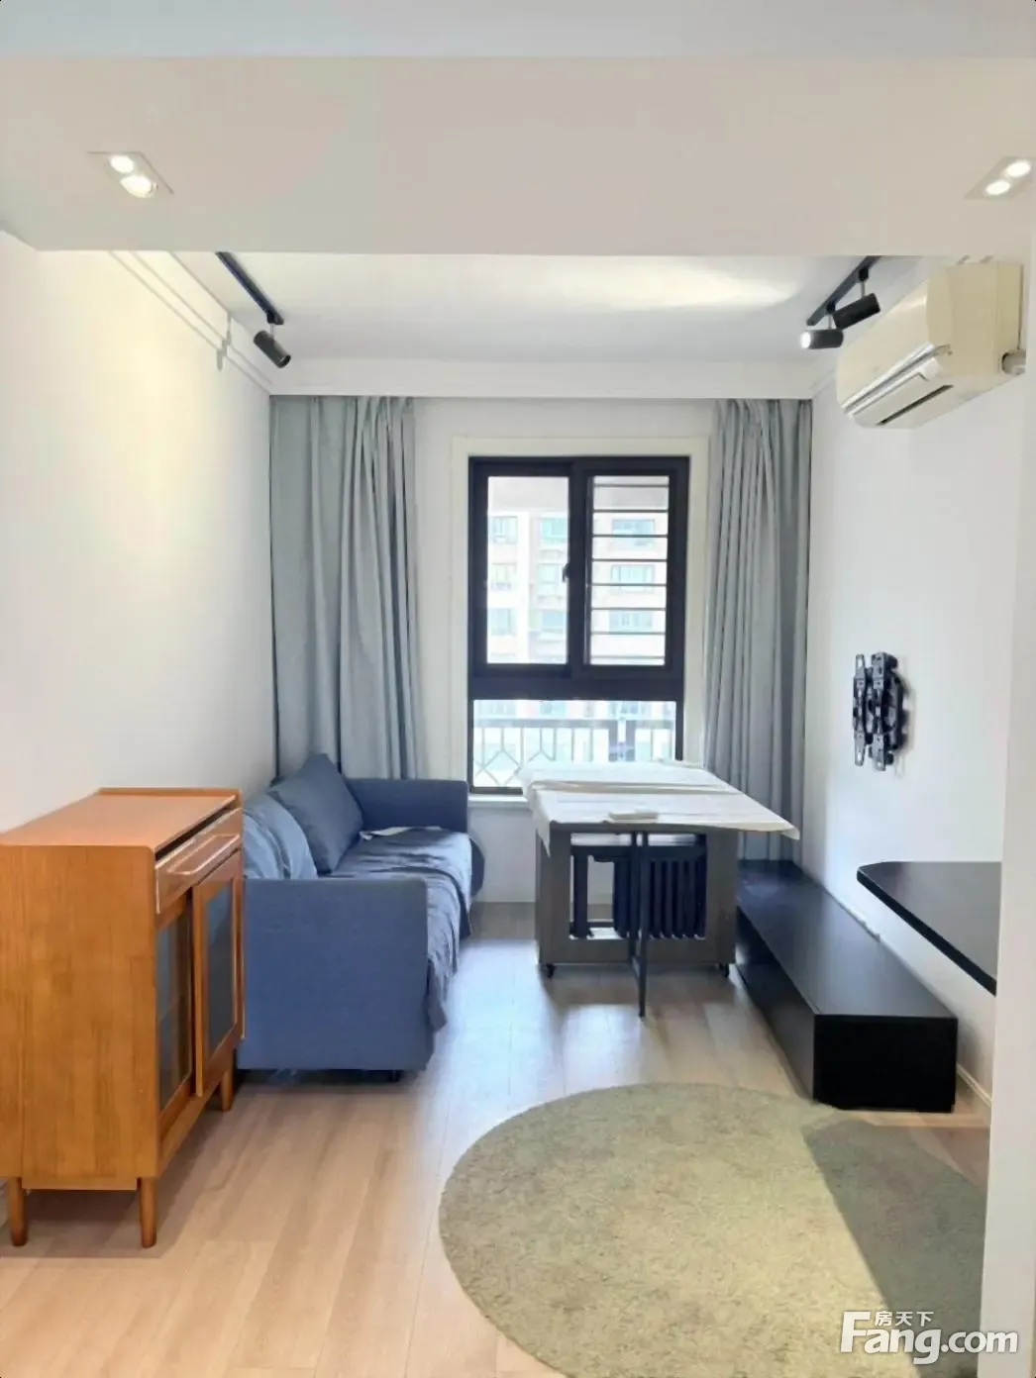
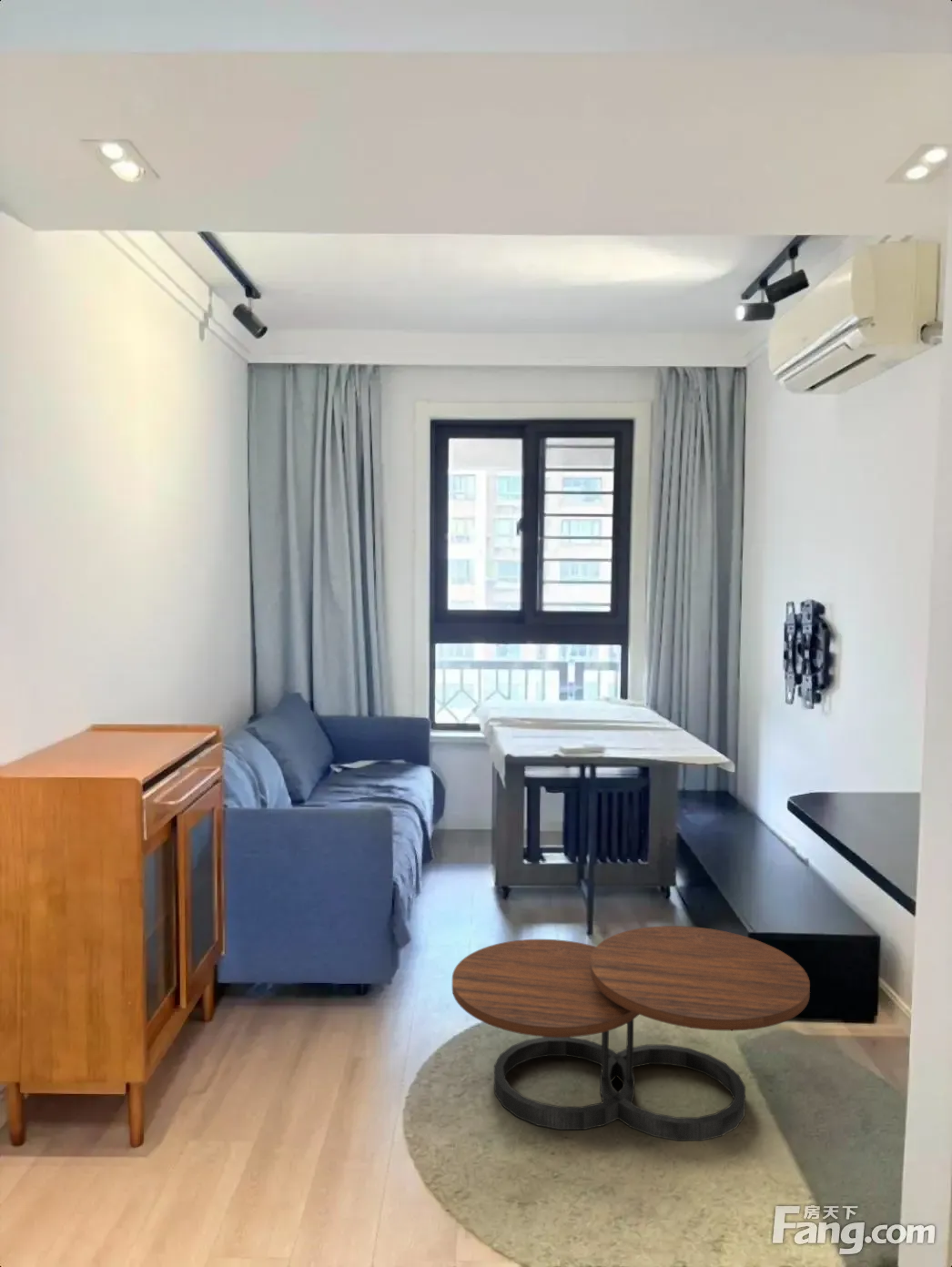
+ coffee table [451,925,811,1141]
